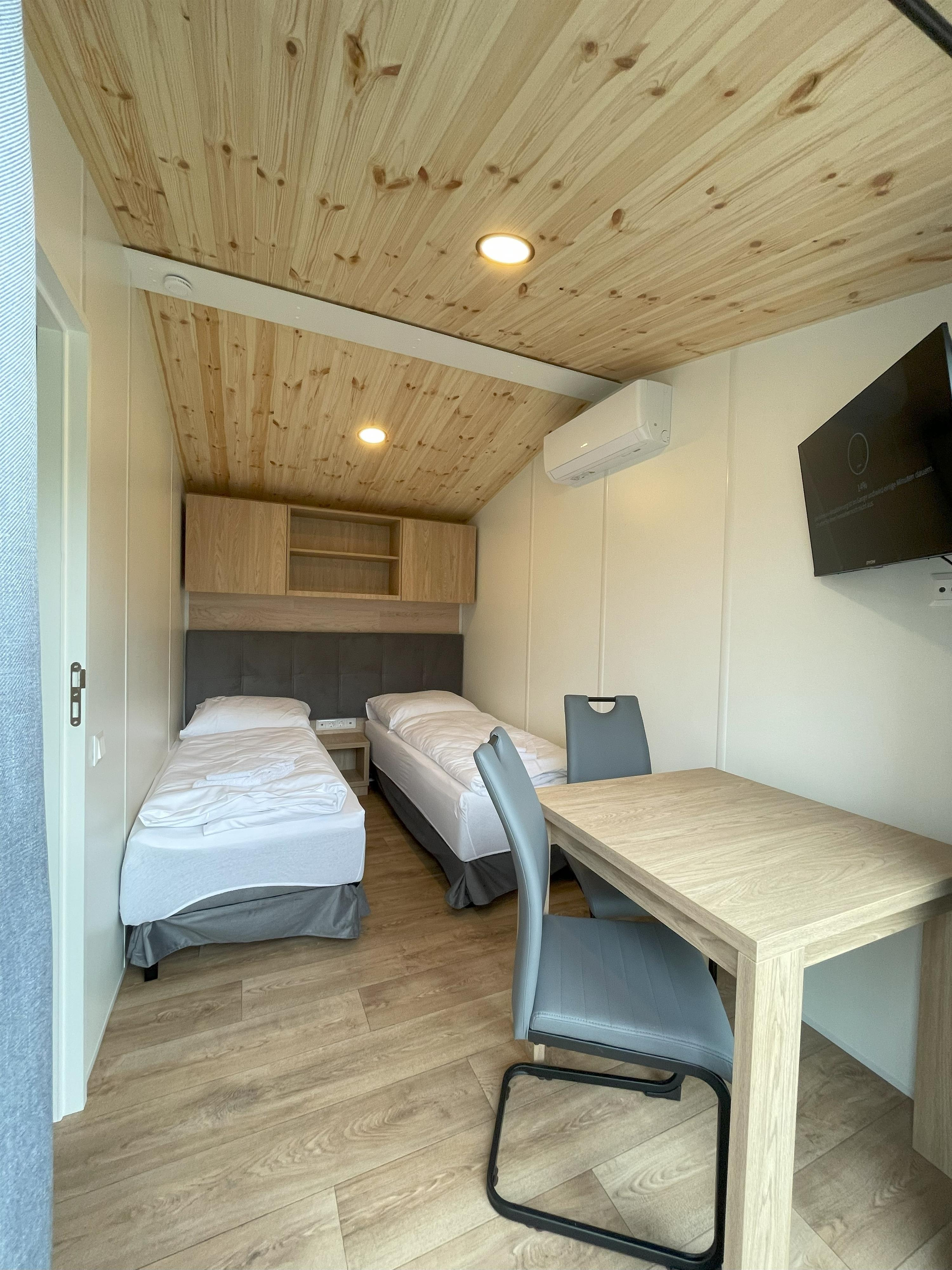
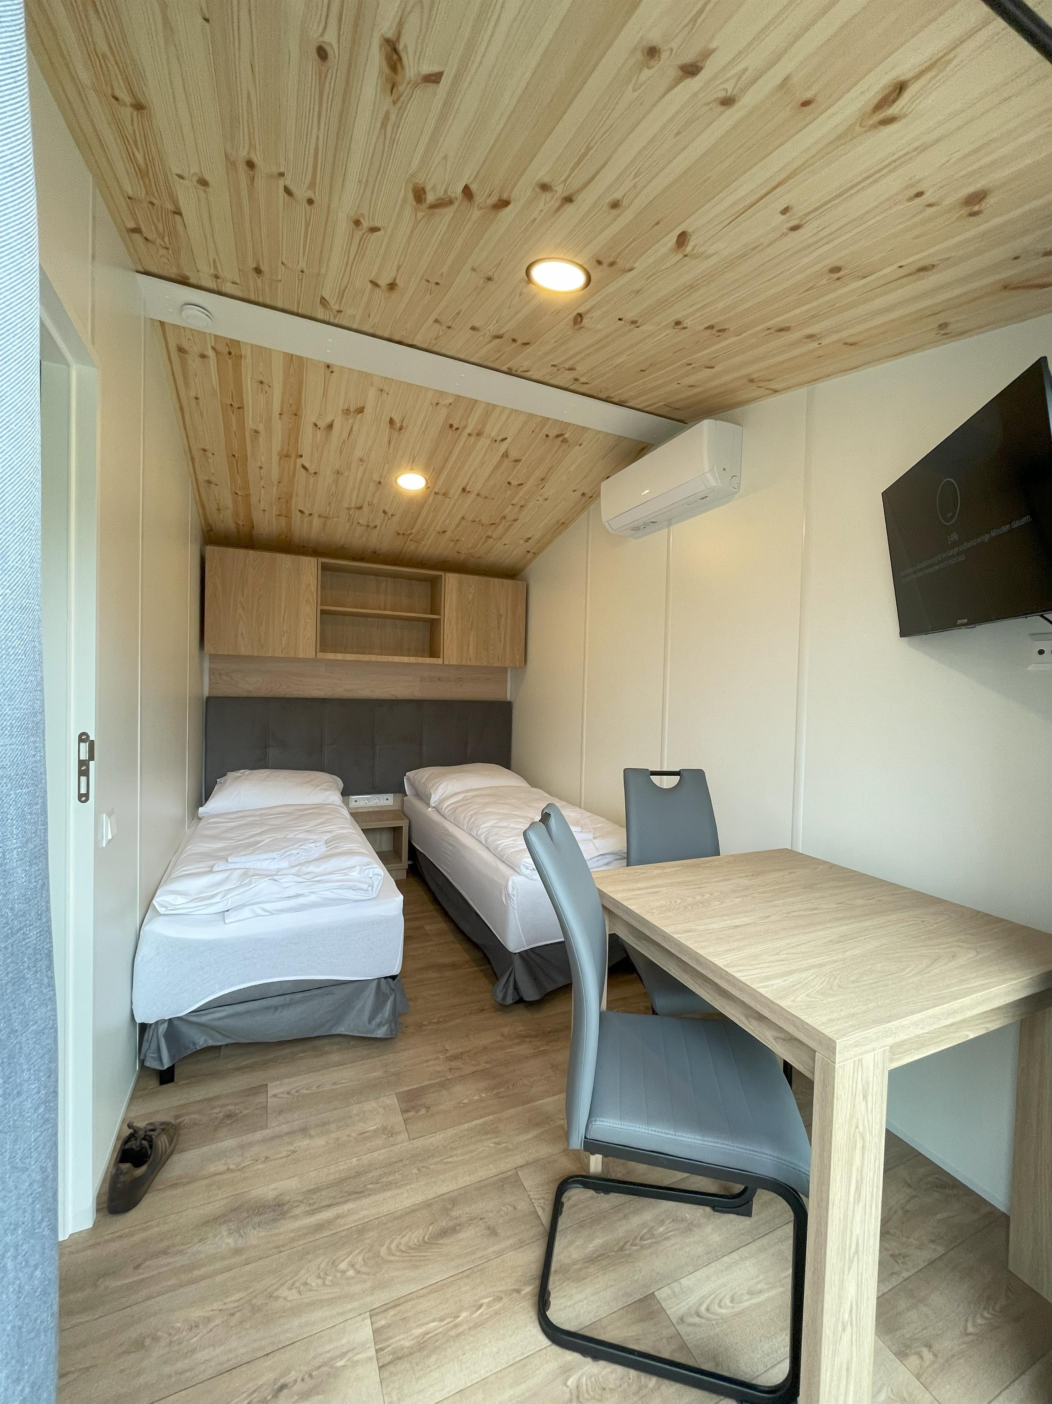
+ shoe [106,1113,179,1215]
